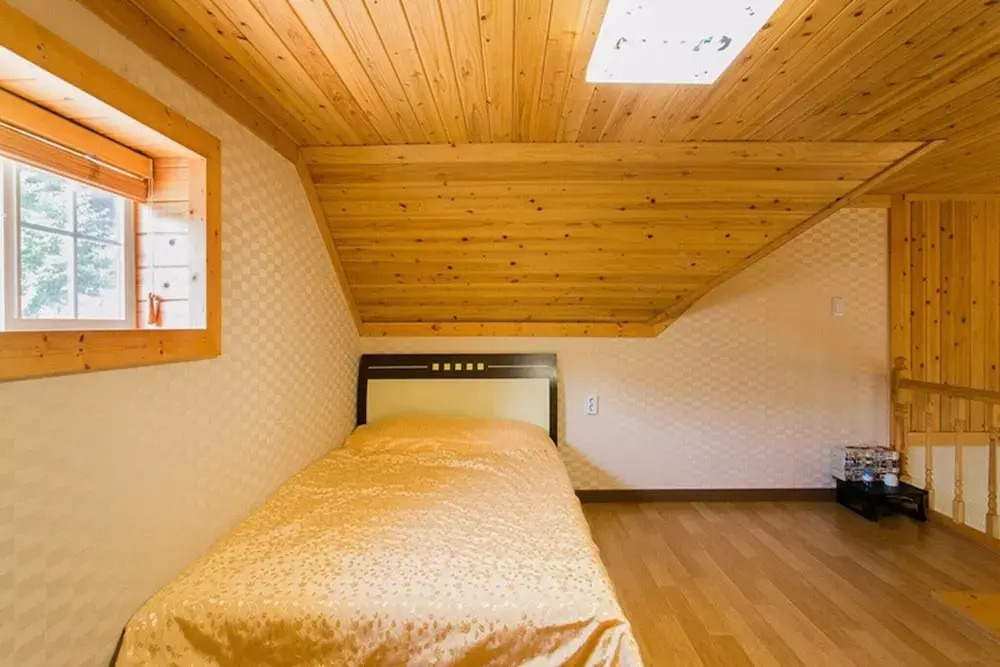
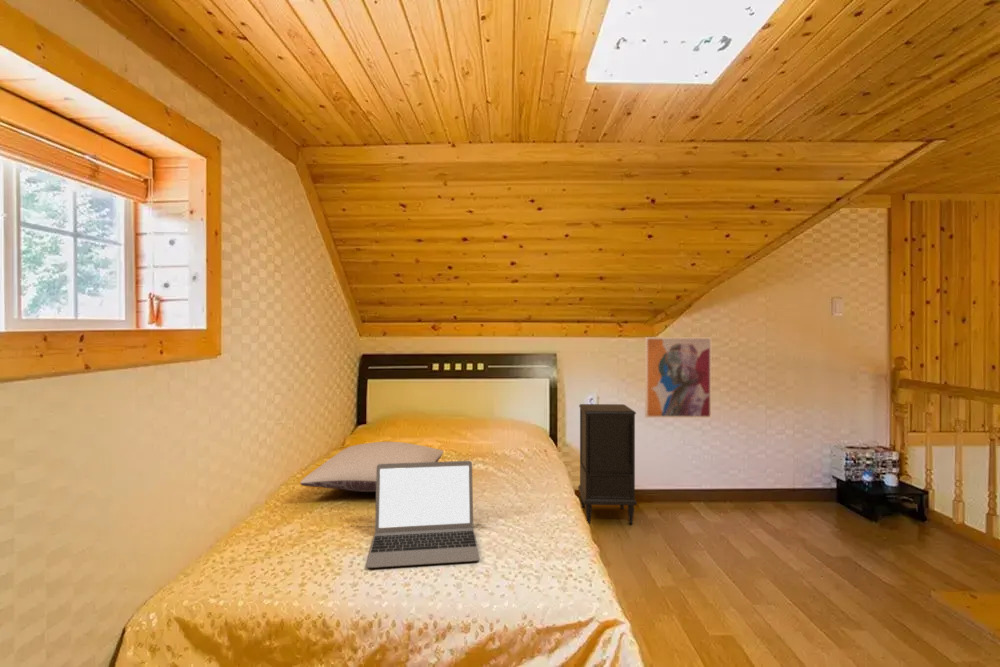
+ laptop [365,460,481,569]
+ wall art [644,336,712,419]
+ nightstand [577,403,638,525]
+ pillow [299,441,445,493]
